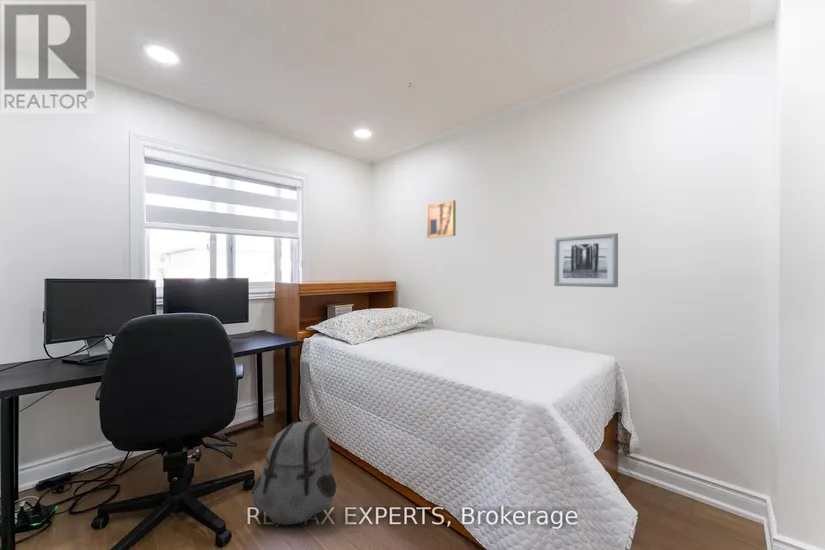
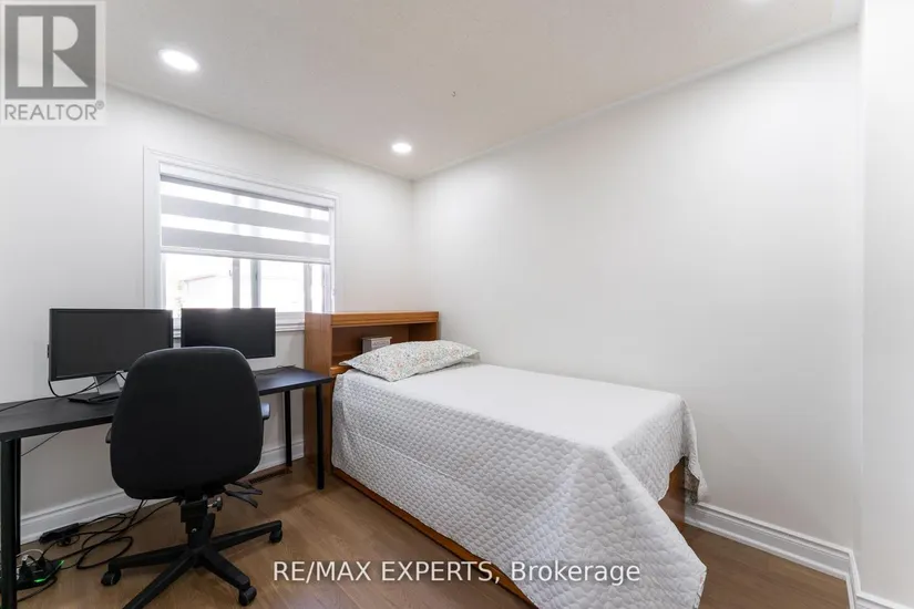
- wall art [426,199,457,239]
- wall art [553,232,619,288]
- backpack [249,420,337,526]
